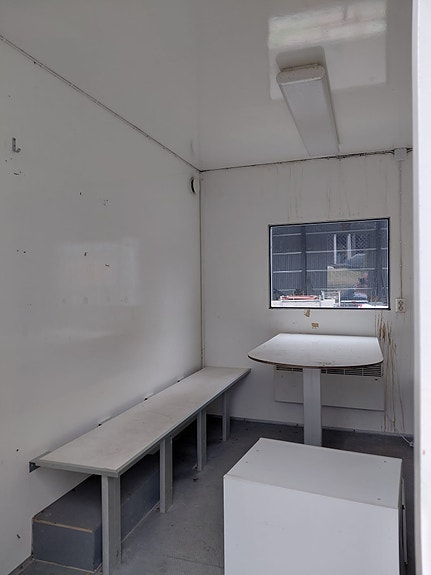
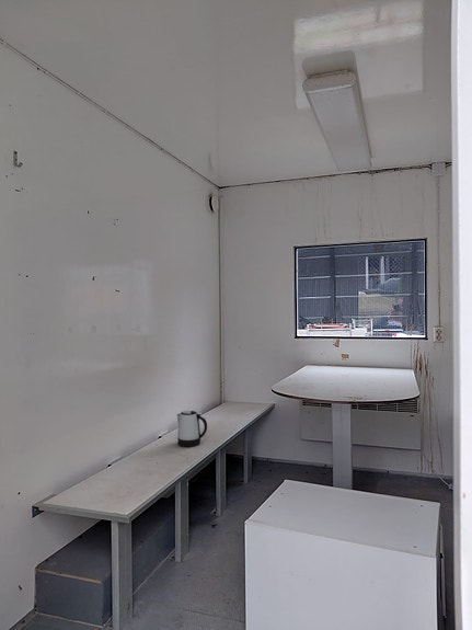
+ kettle [176,410,208,448]
